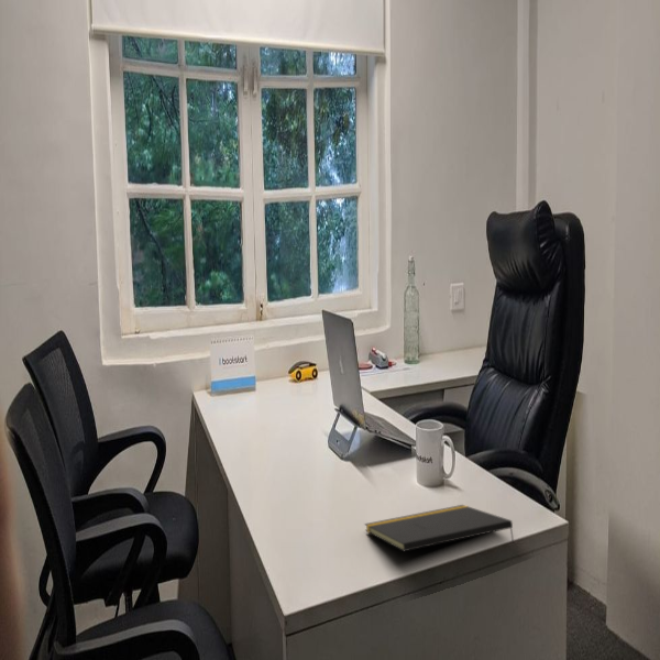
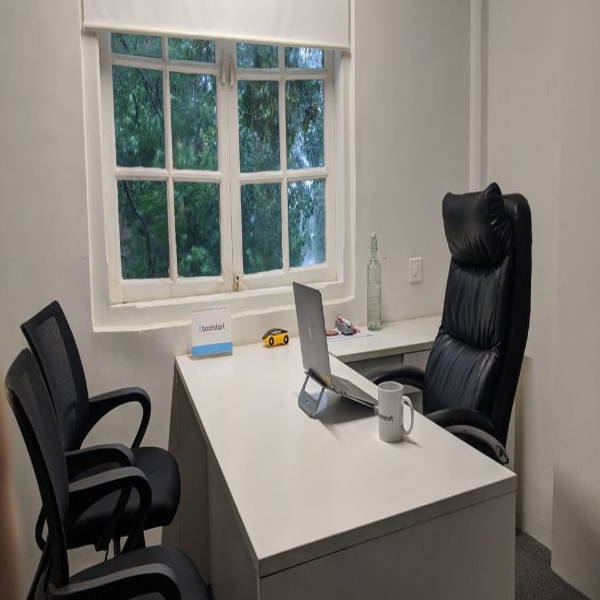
- notepad [363,504,516,552]
